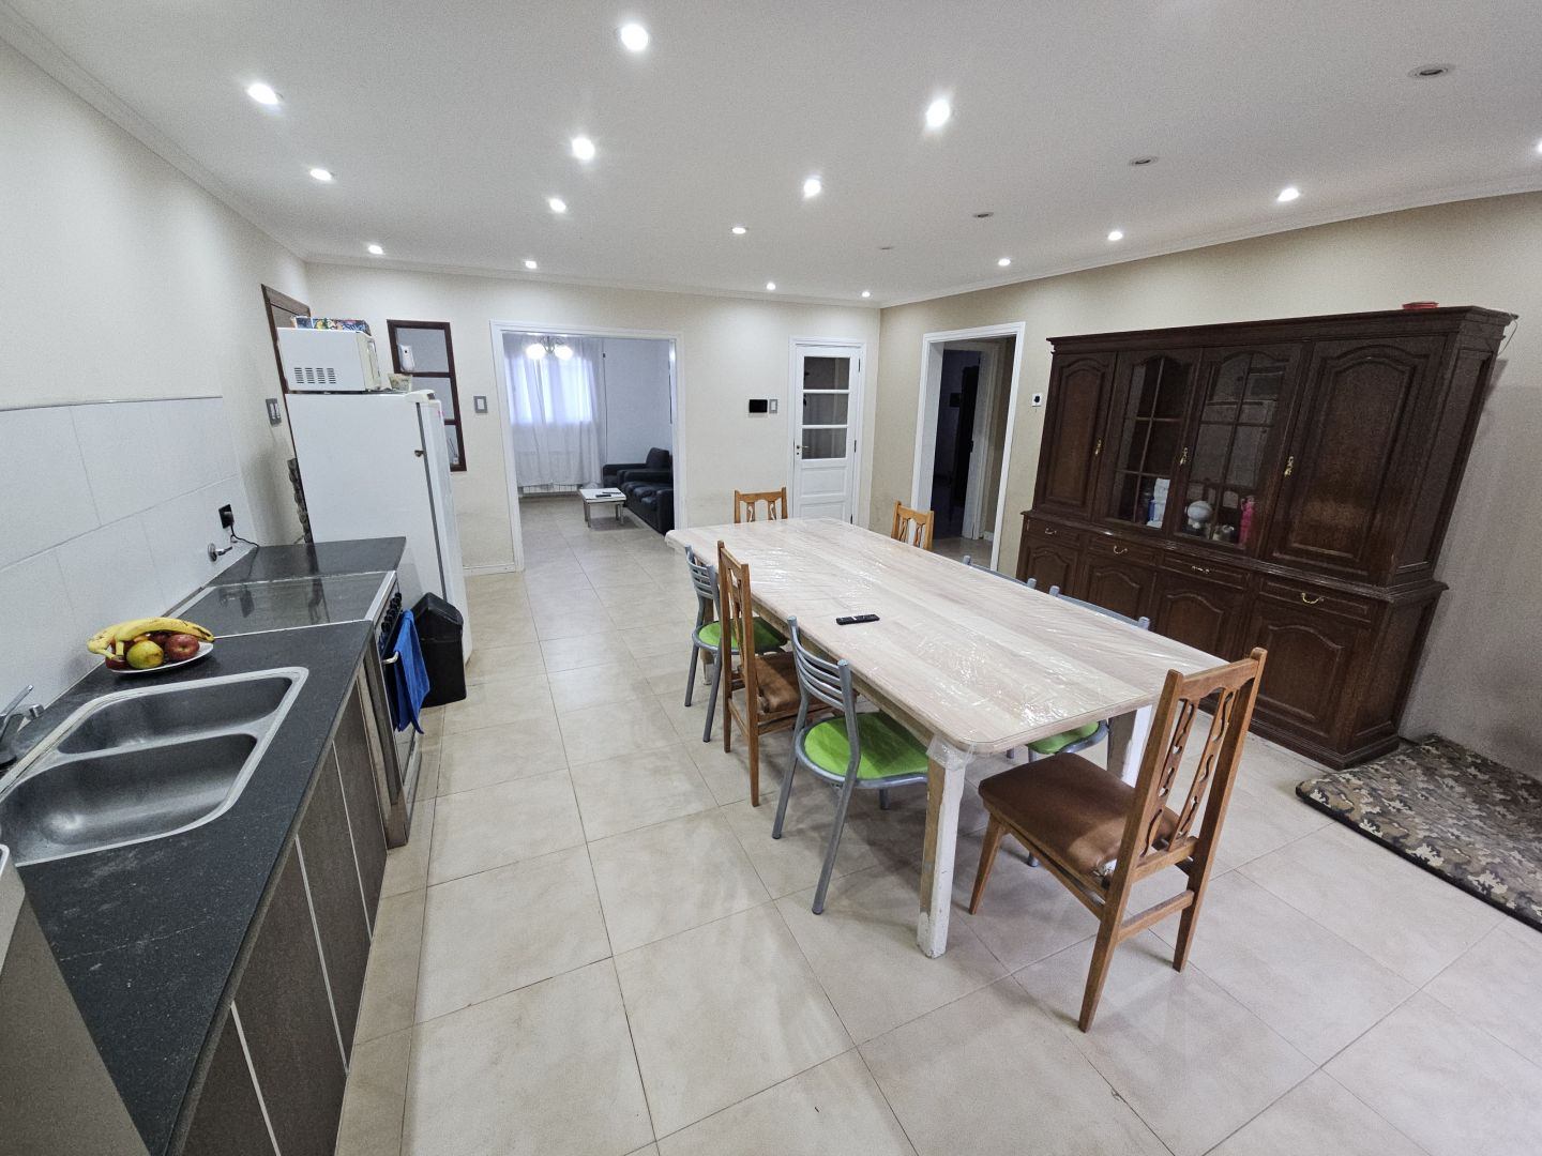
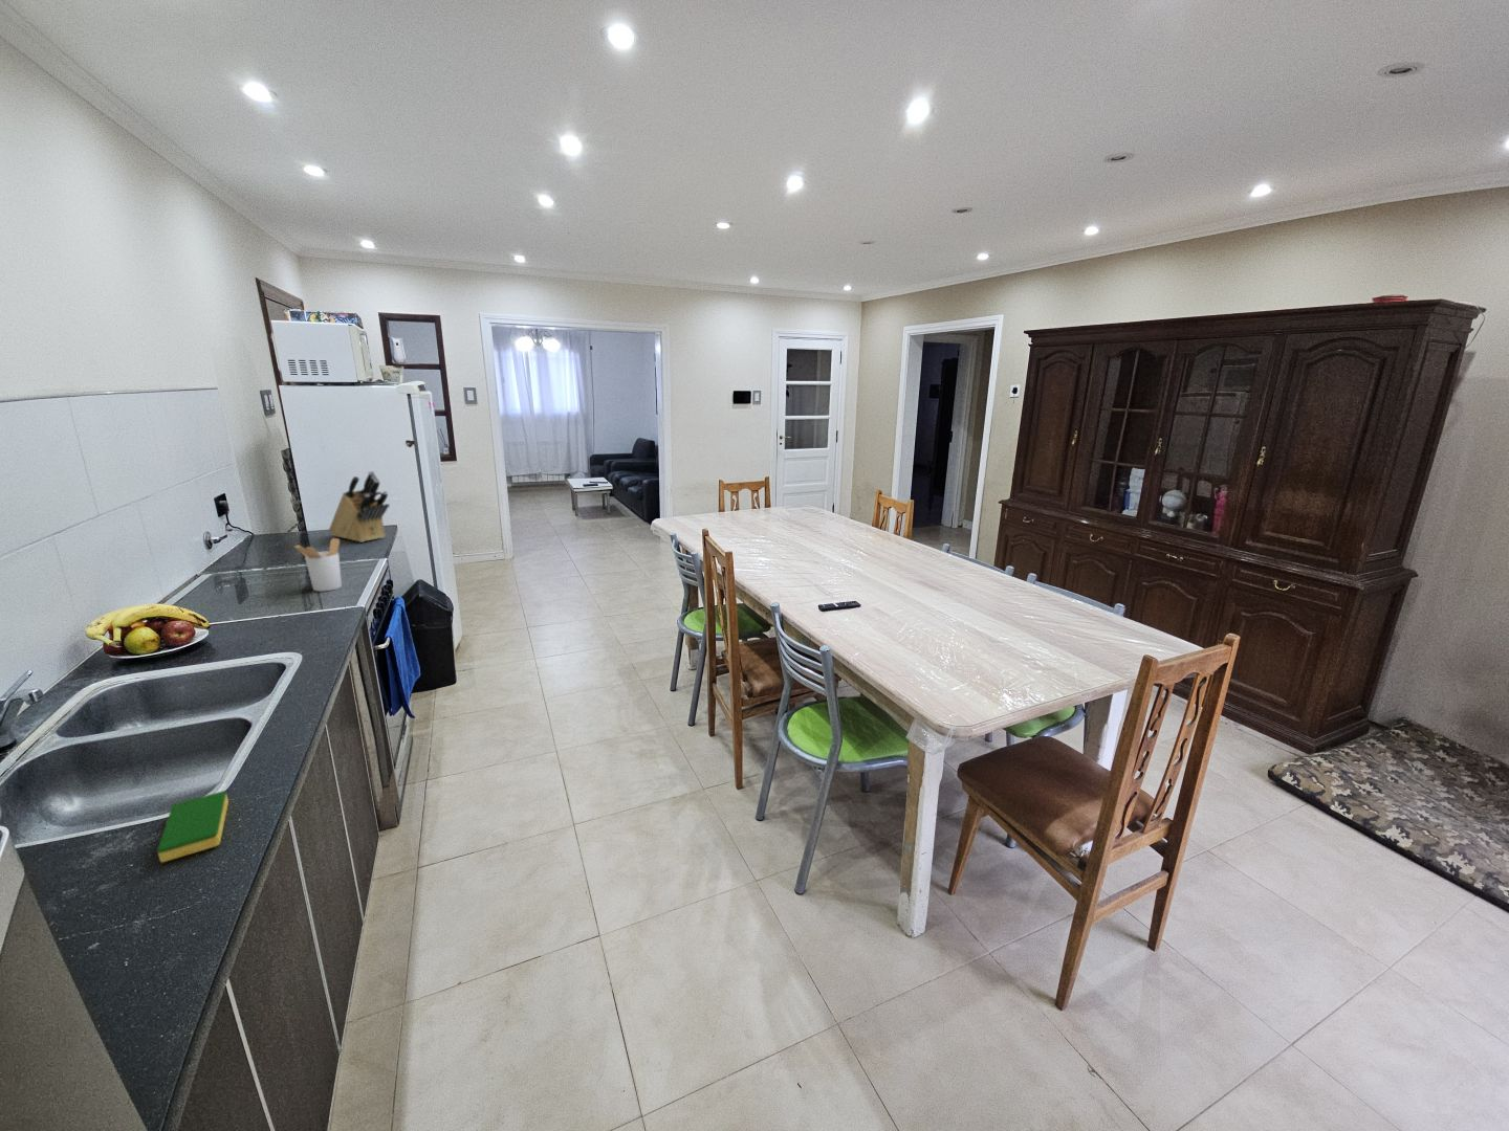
+ dish sponge [156,790,229,863]
+ knife block [328,470,390,543]
+ utensil holder [292,537,342,593]
